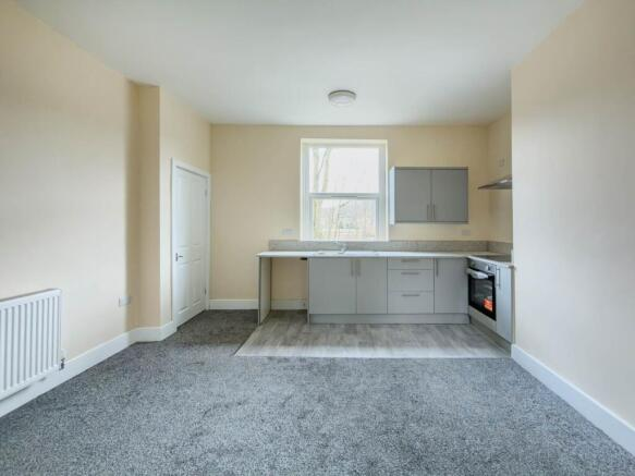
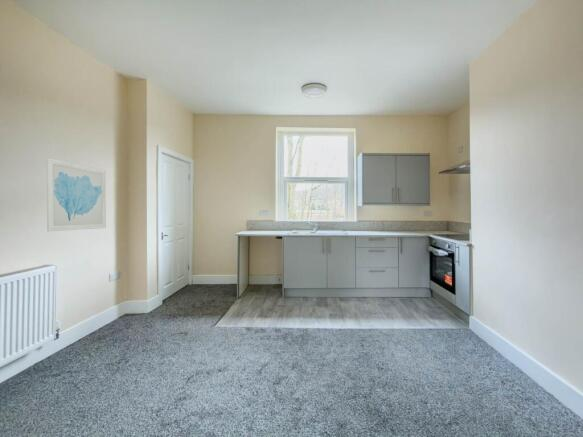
+ wall art [46,157,107,232]
